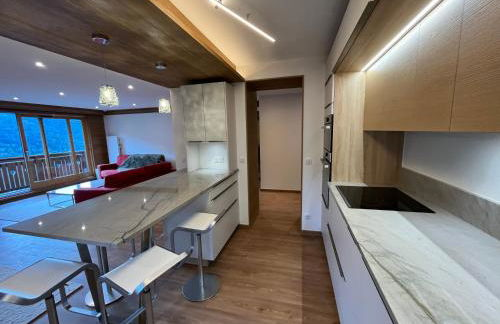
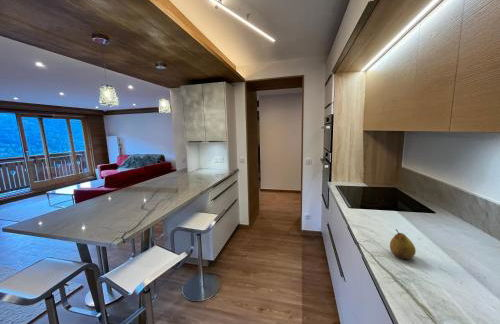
+ fruit [389,228,417,260]
